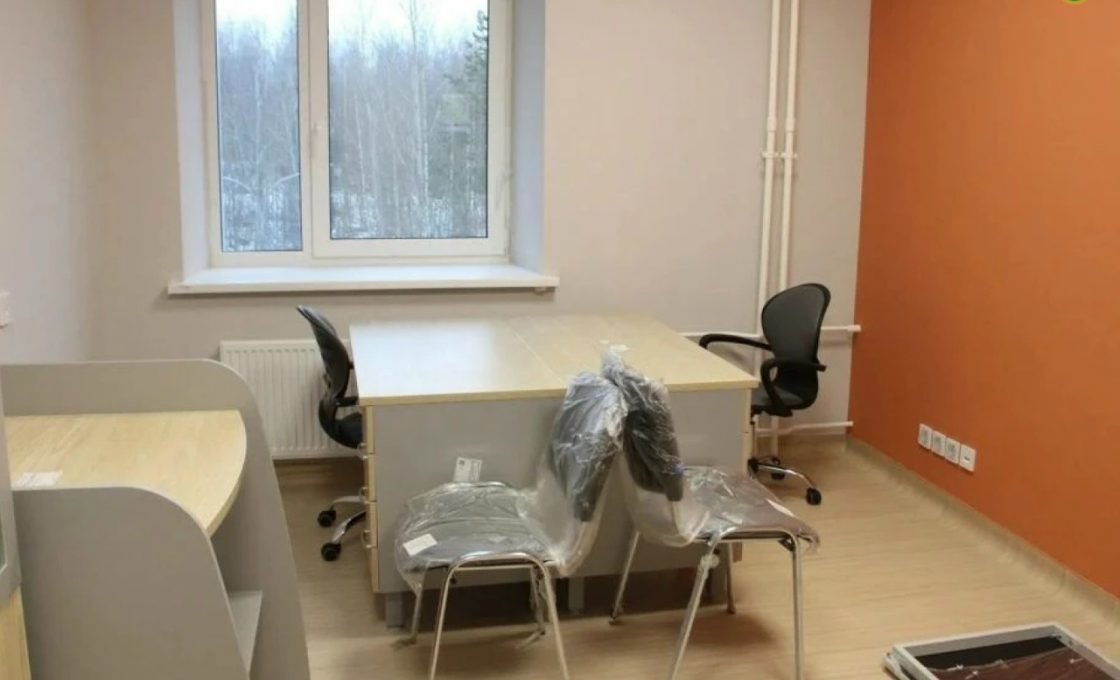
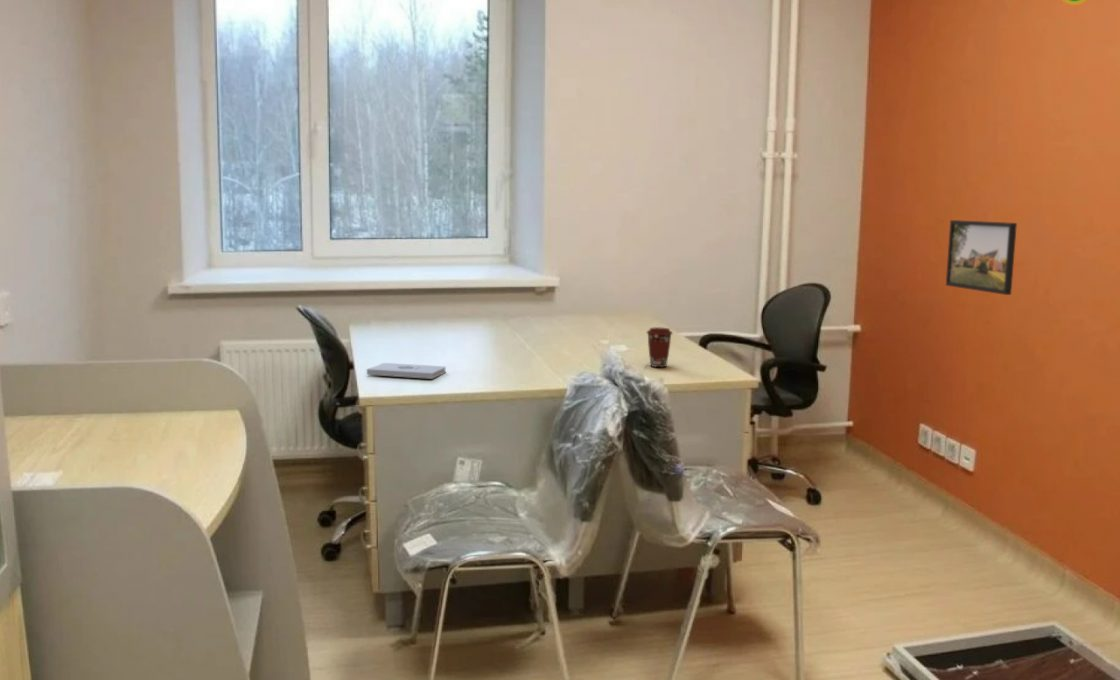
+ notepad [366,362,447,380]
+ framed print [945,219,1018,296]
+ coffee cup [646,326,674,368]
